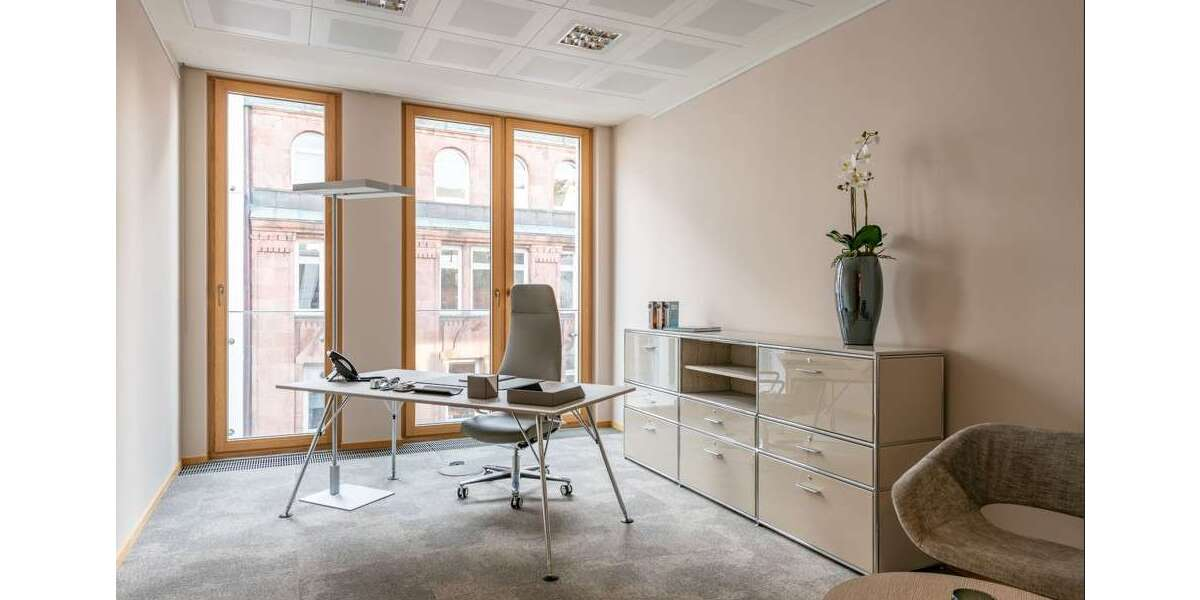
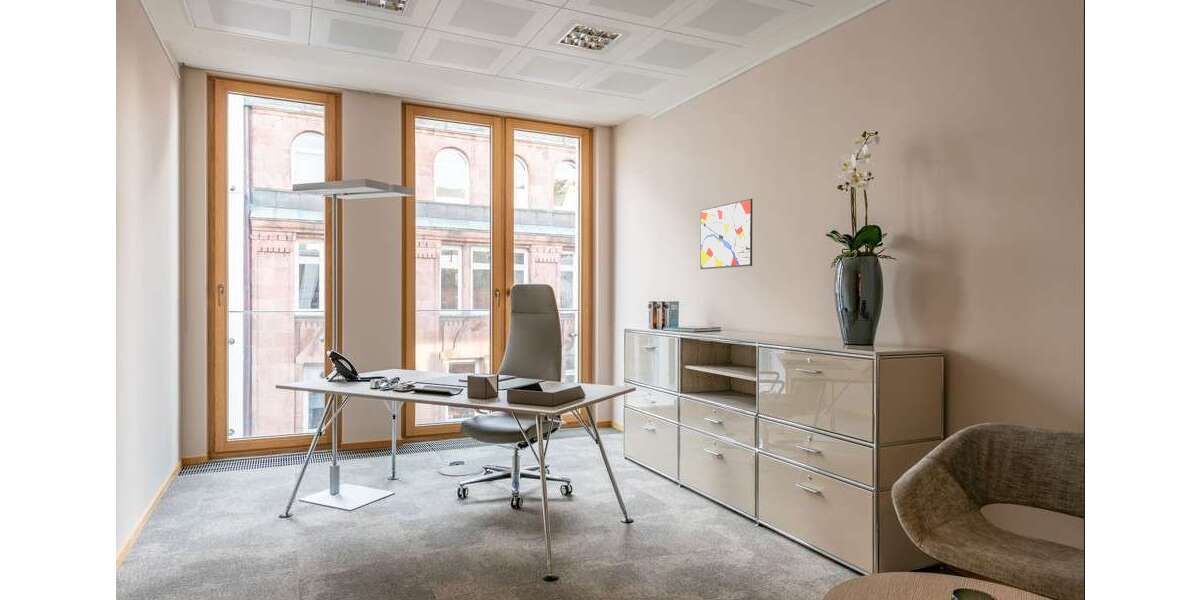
+ wall art [699,198,753,270]
